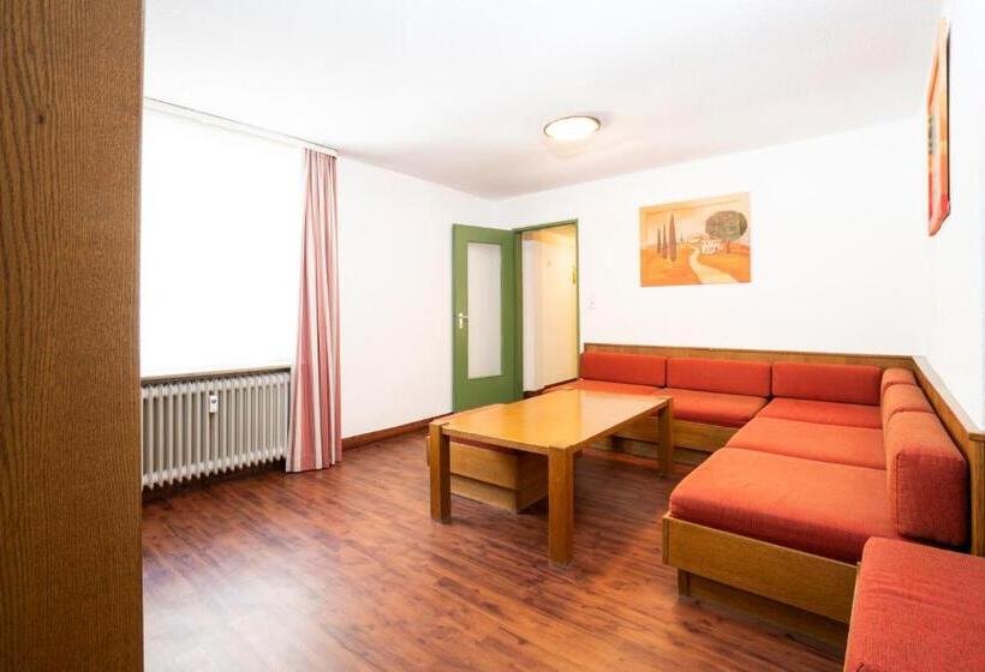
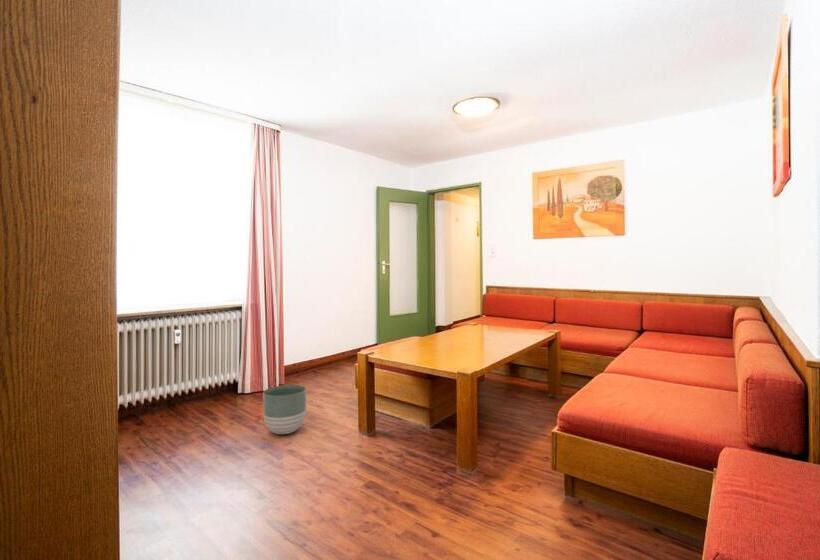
+ planter [262,384,307,435]
